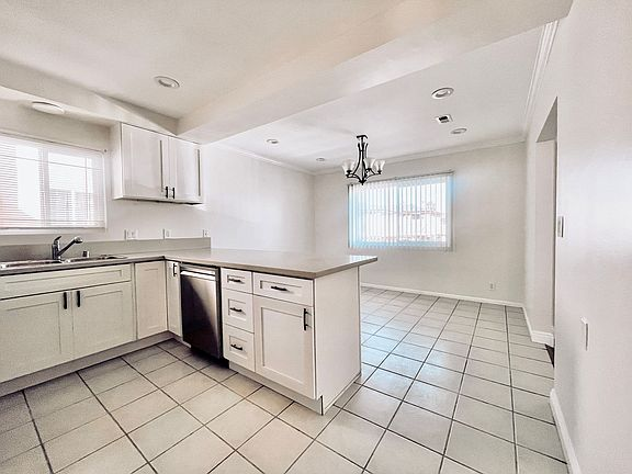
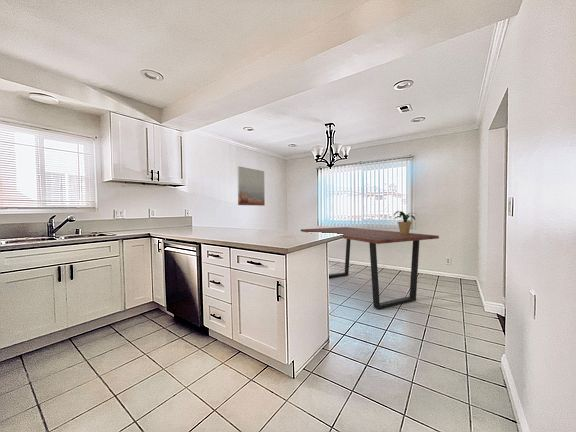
+ wall art [237,165,266,207]
+ dining table [300,226,440,310]
+ potted plant [393,210,420,234]
